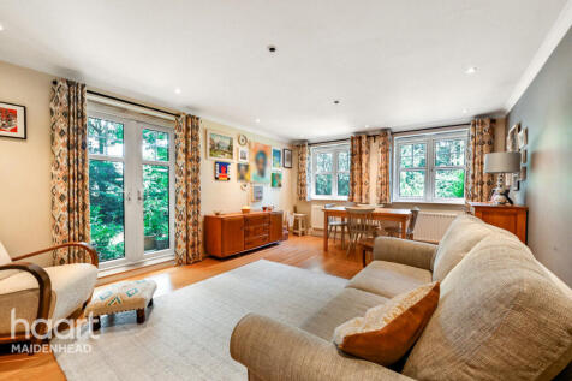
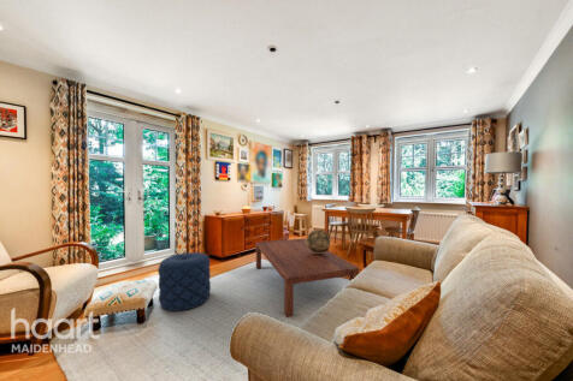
+ coffee table [255,237,360,319]
+ decorative sphere [306,228,332,254]
+ pouf [156,251,212,312]
